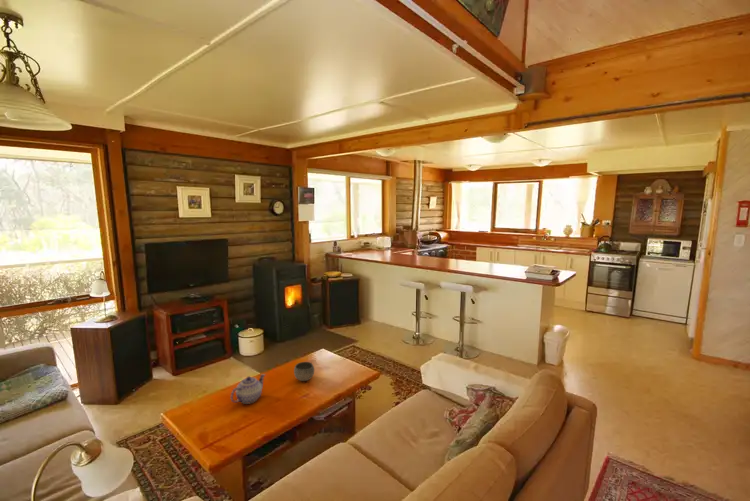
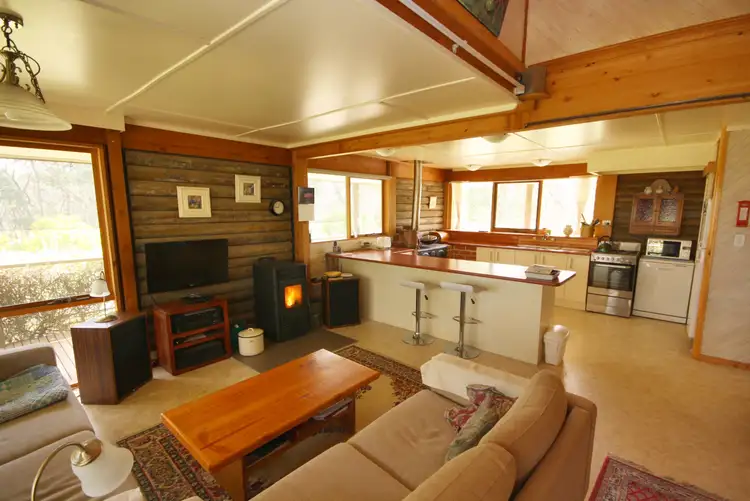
- teapot [230,373,266,405]
- bowl [293,361,315,382]
